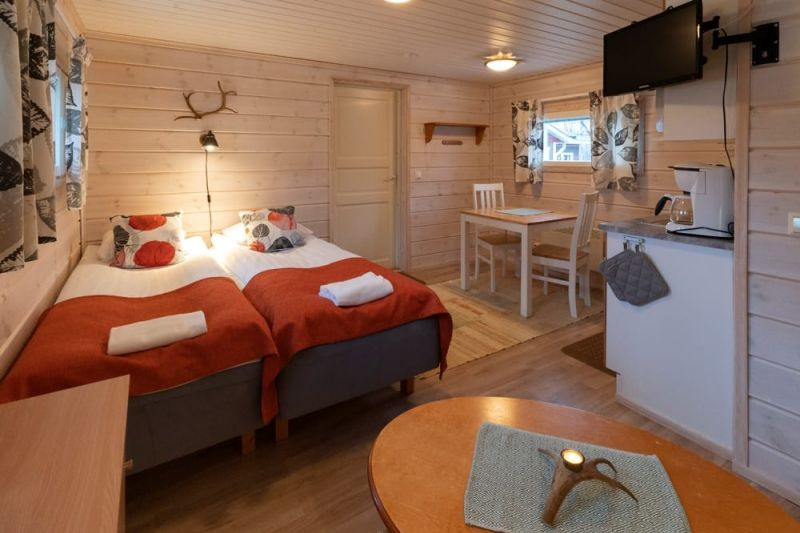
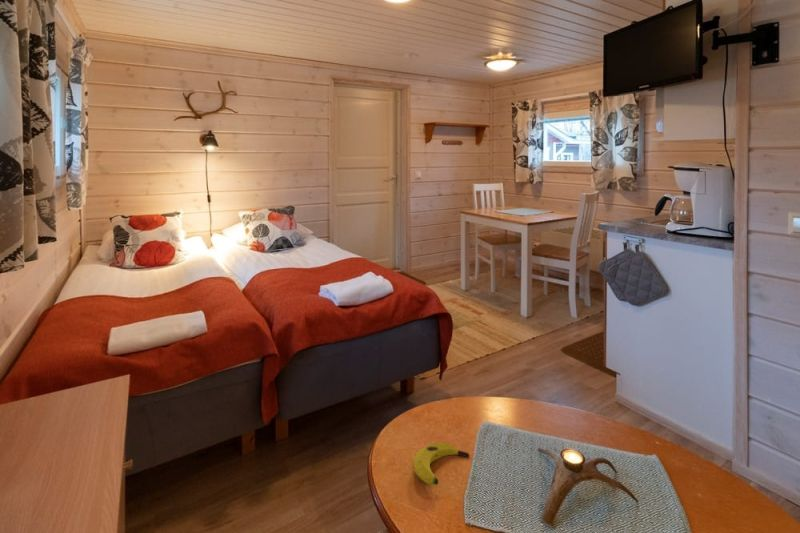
+ banana [412,441,471,486]
